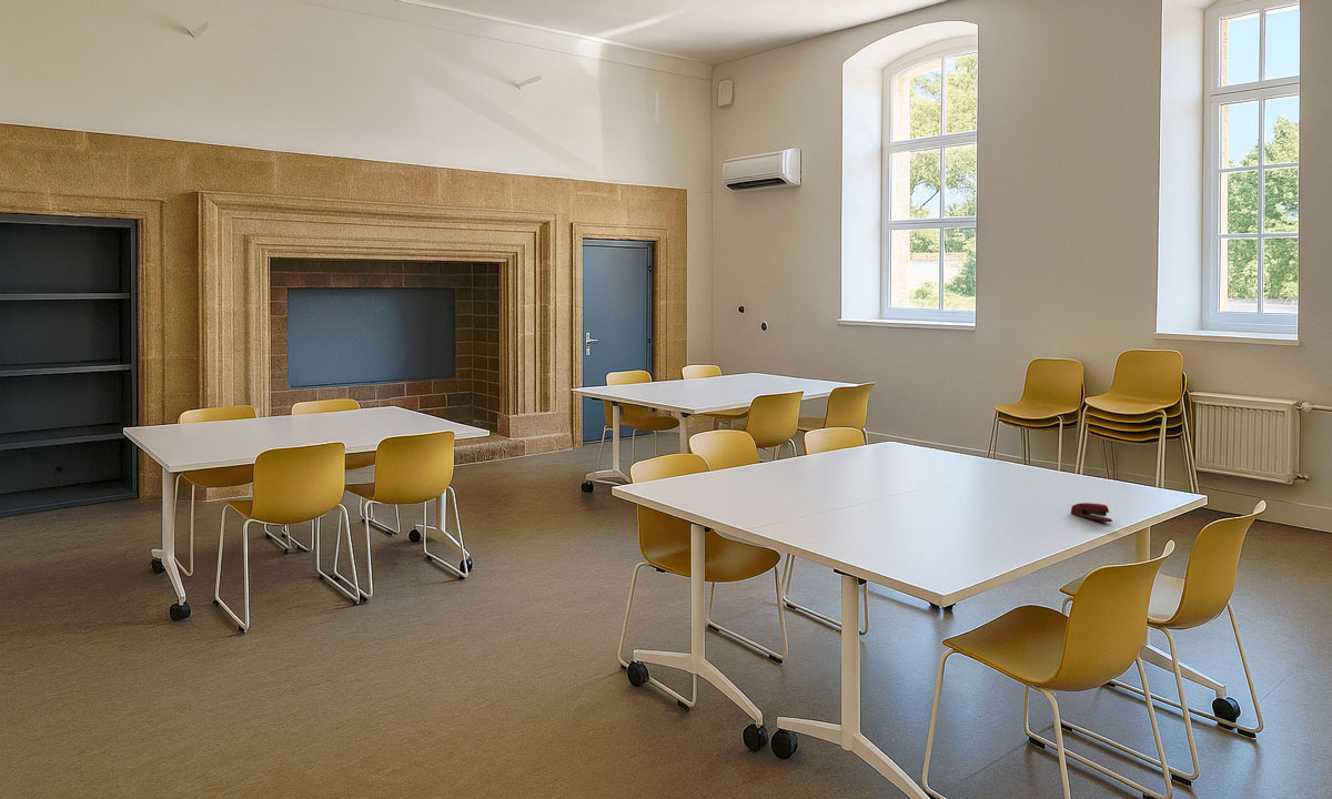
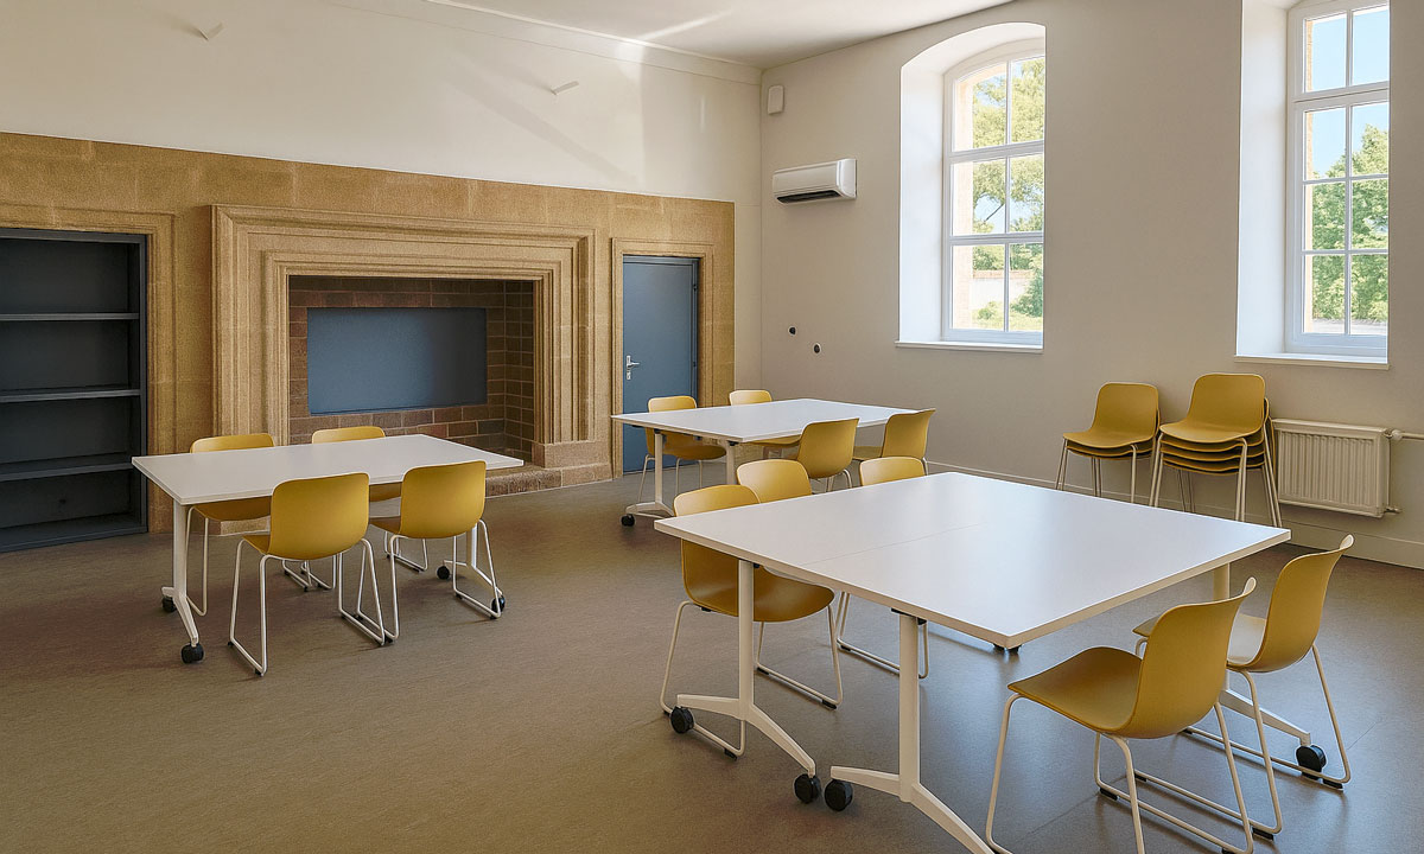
- stapler [1070,502,1113,524]
